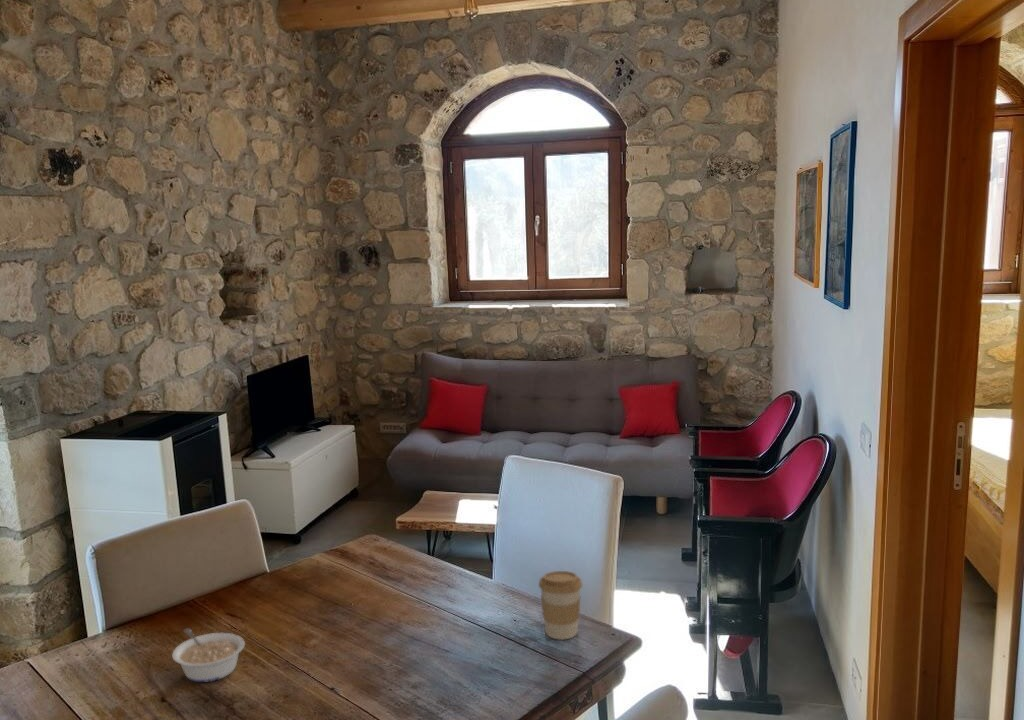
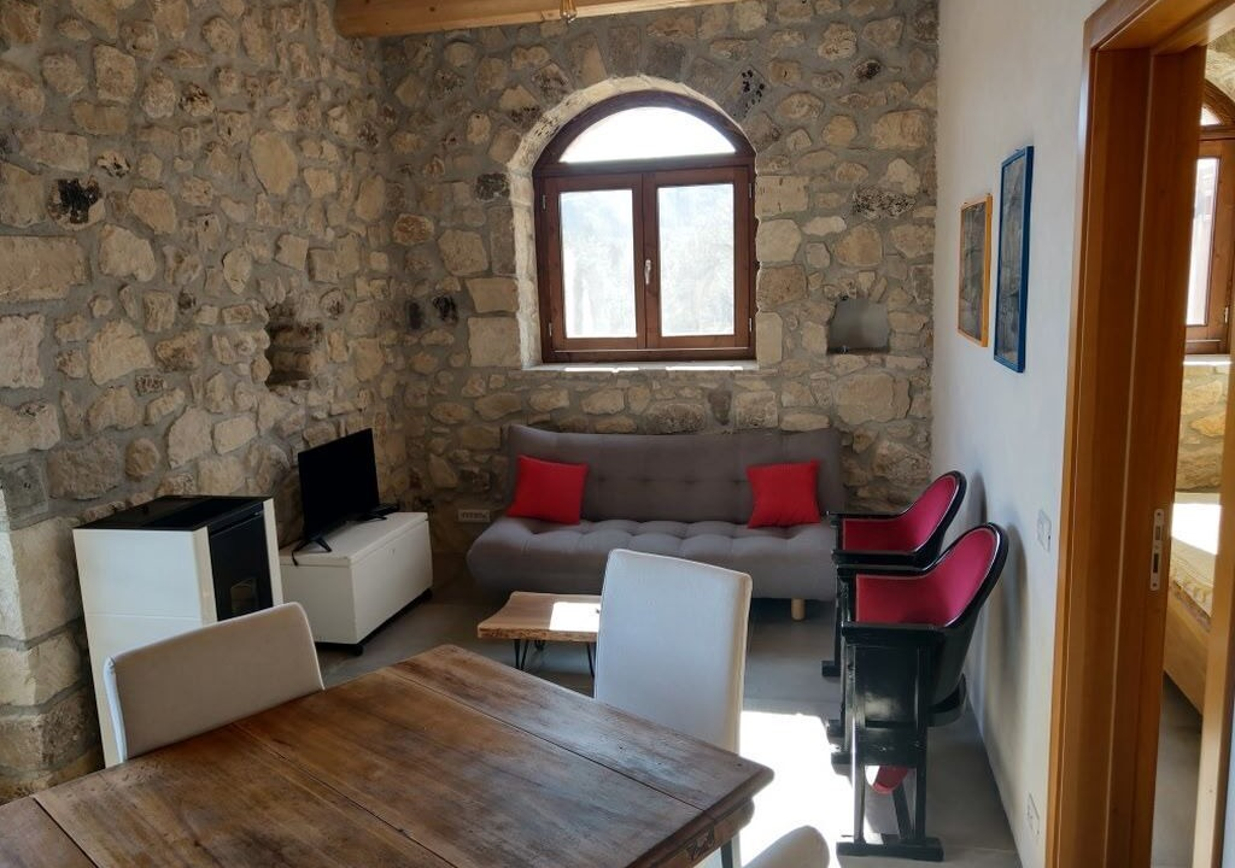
- legume [171,627,246,683]
- coffee cup [538,570,583,641]
